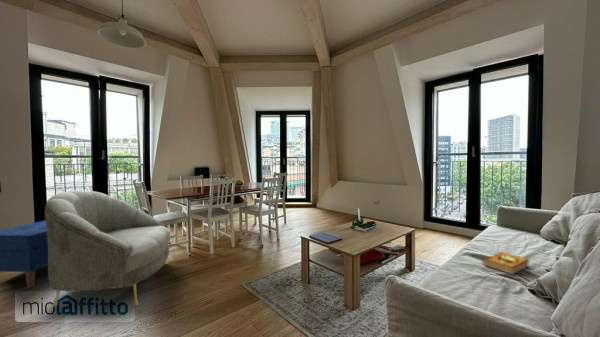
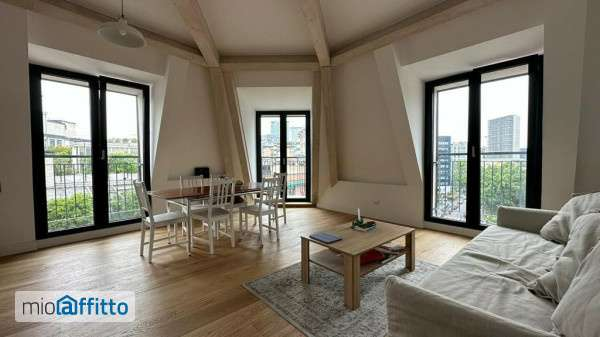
- bench [0,220,48,289]
- armchair [44,189,171,308]
- hardback book [481,251,530,276]
